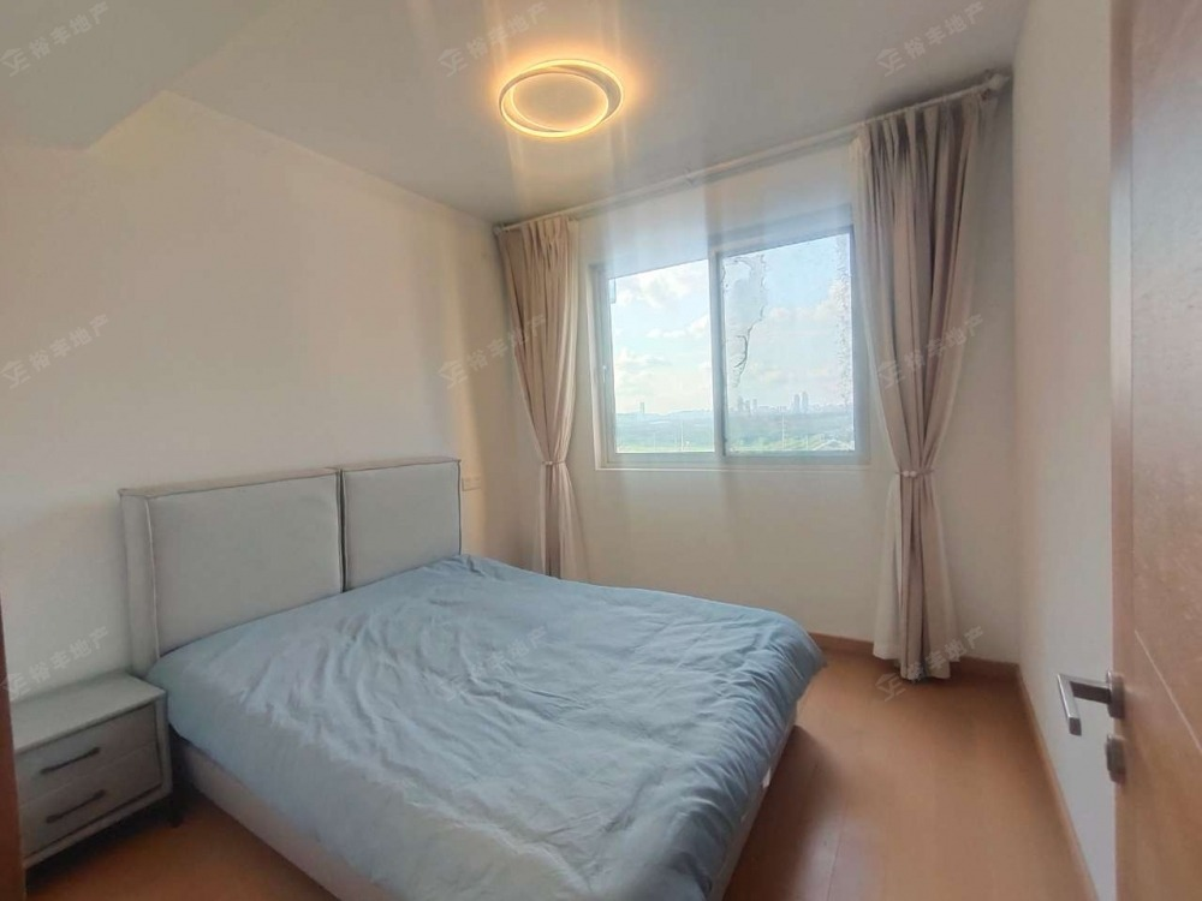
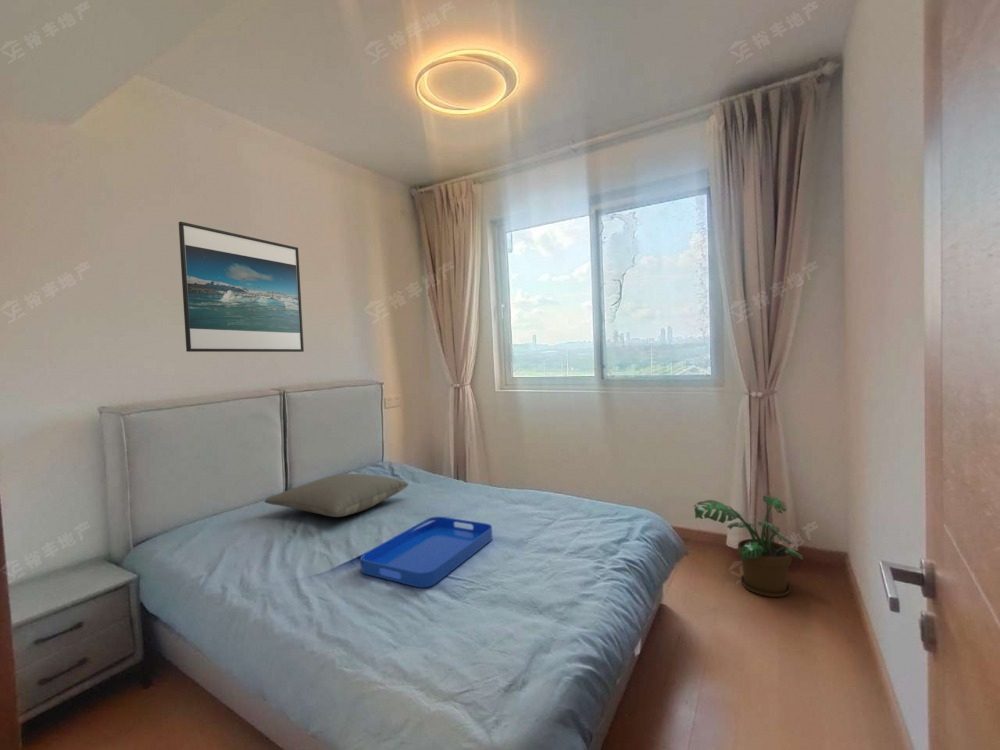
+ serving tray [360,516,494,589]
+ pillow [264,473,409,518]
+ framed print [178,221,305,353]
+ potted plant [693,494,804,598]
